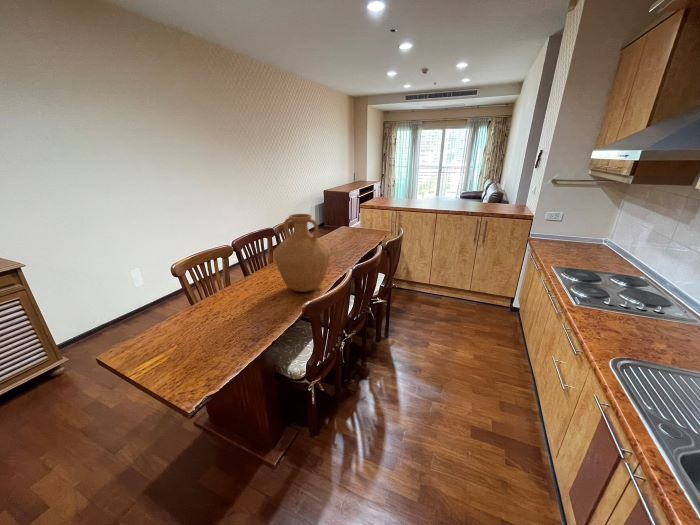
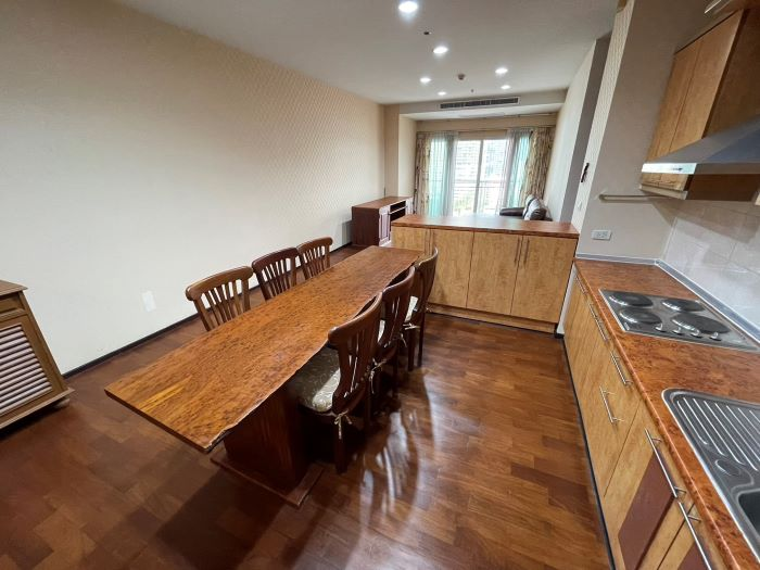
- vase [272,213,331,293]
